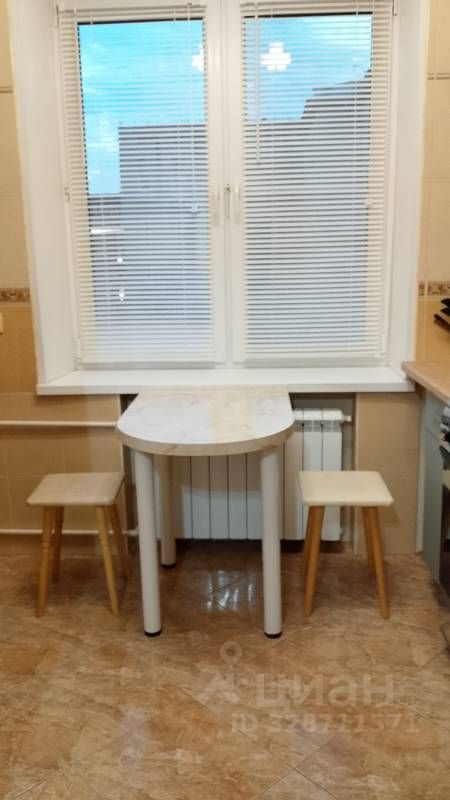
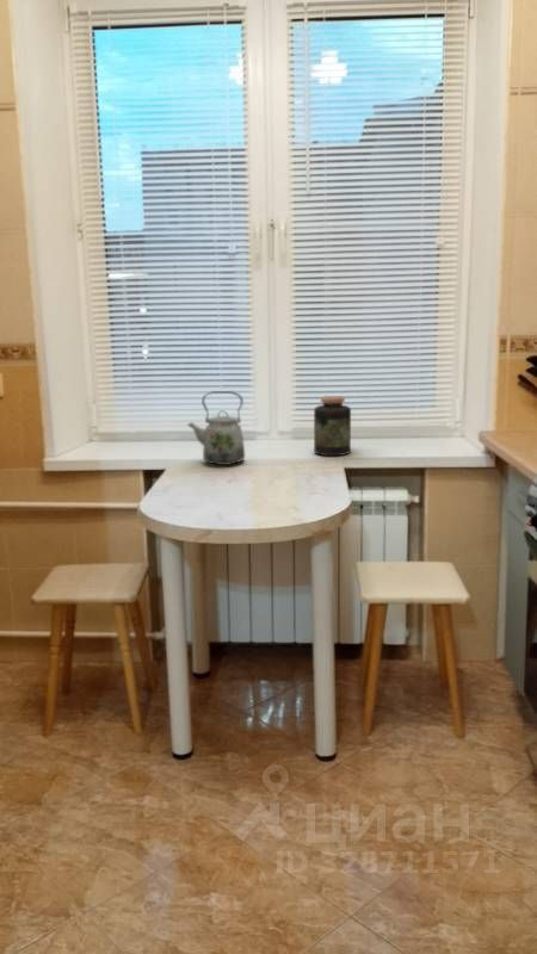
+ jar [313,395,352,457]
+ kettle [186,390,246,466]
